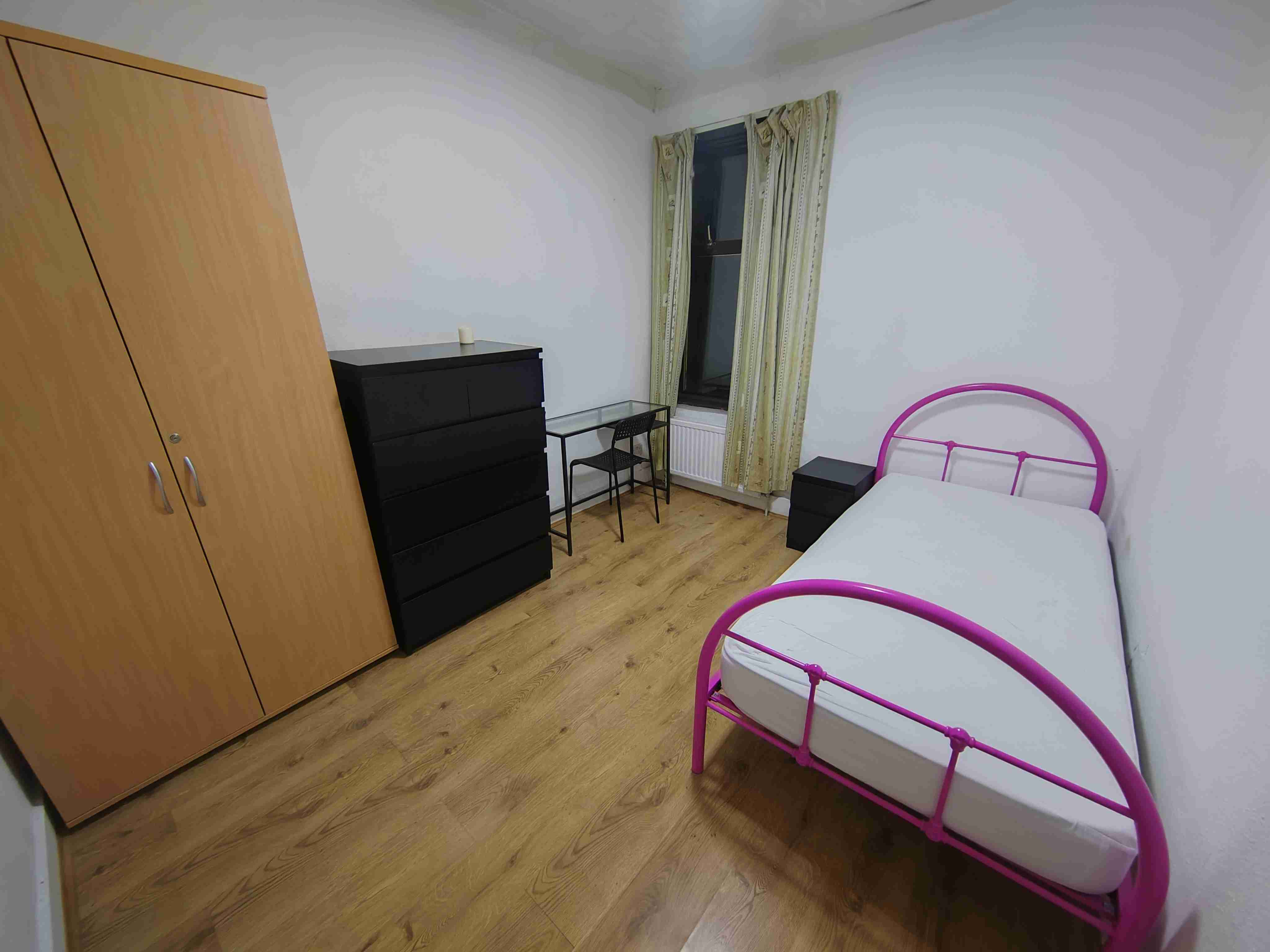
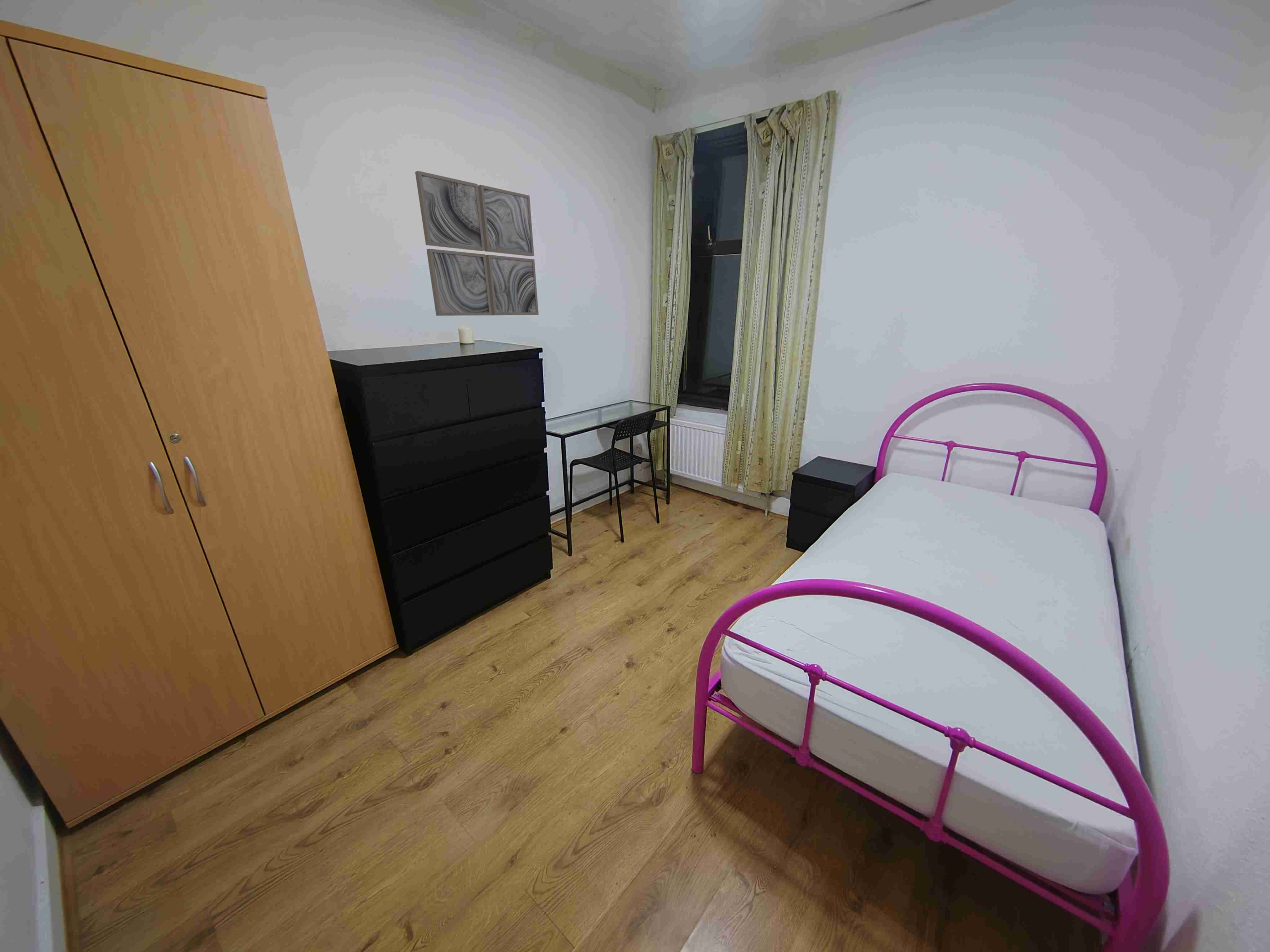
+ wall art [415,170,539,316]
